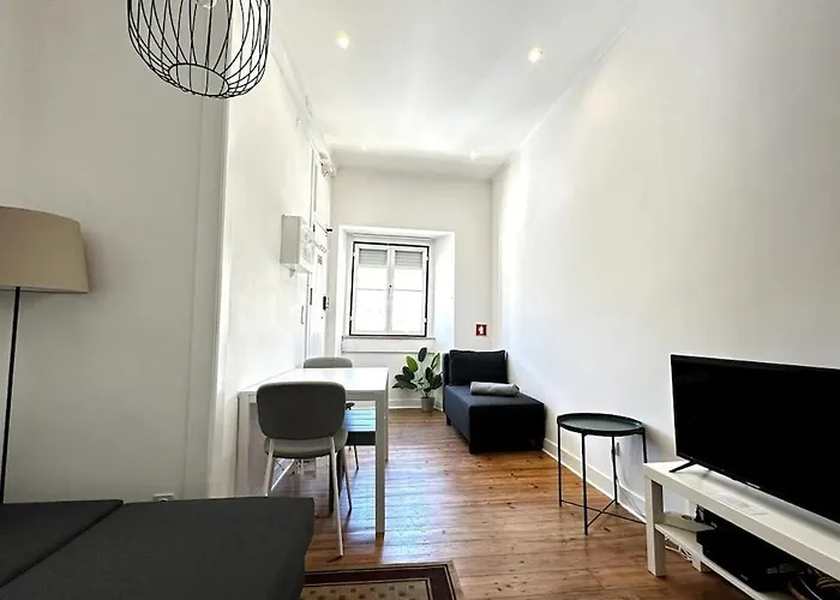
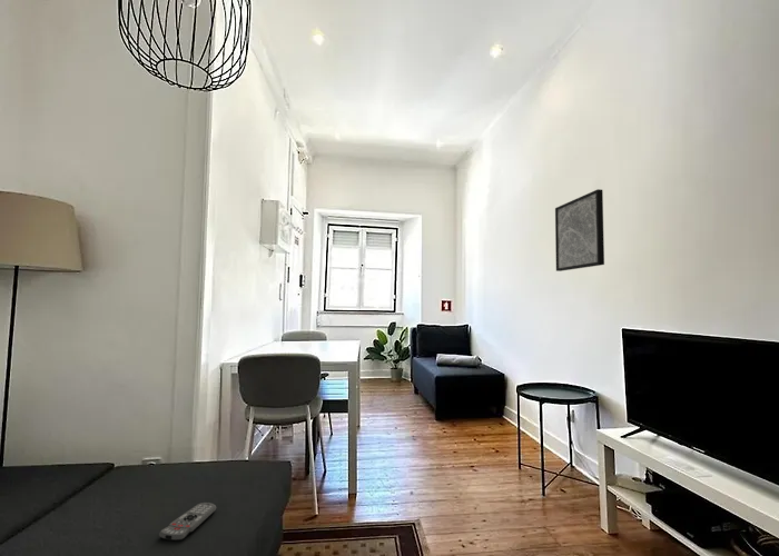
+ remote control [158,502,217,542]
+ wall art [554,188,605,272]
